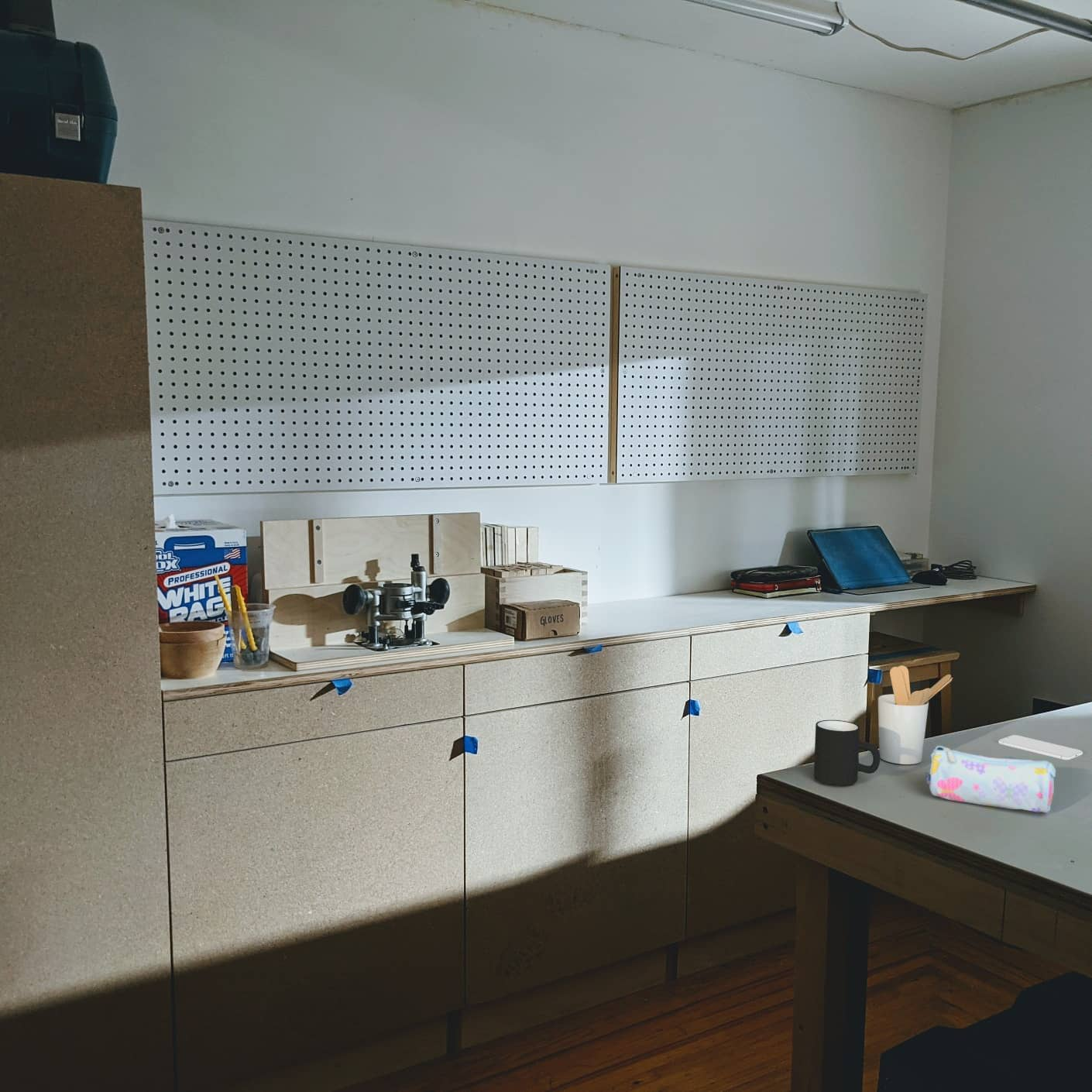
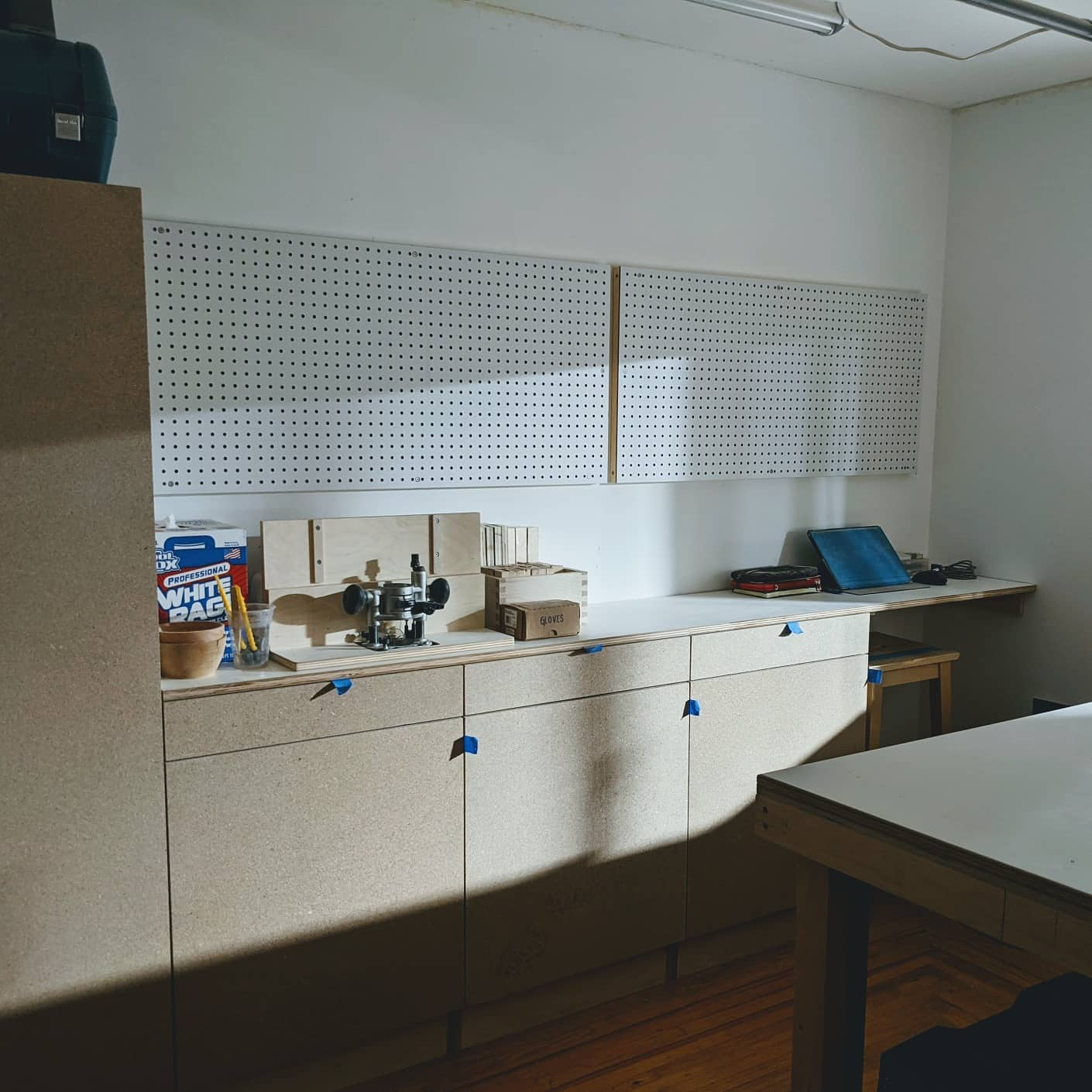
- pencil case [925,745,1056,813]
- smartphone [998,734,1083,761]
- utensil holder [877,664,953,765]
- mug [813,719,881,786]
